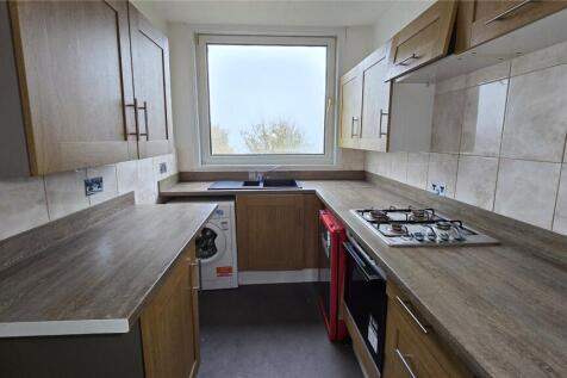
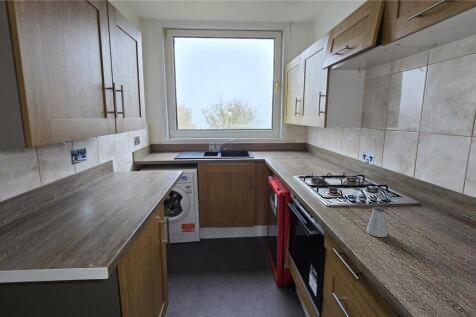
+ saltshaker [365,205,388,238]
